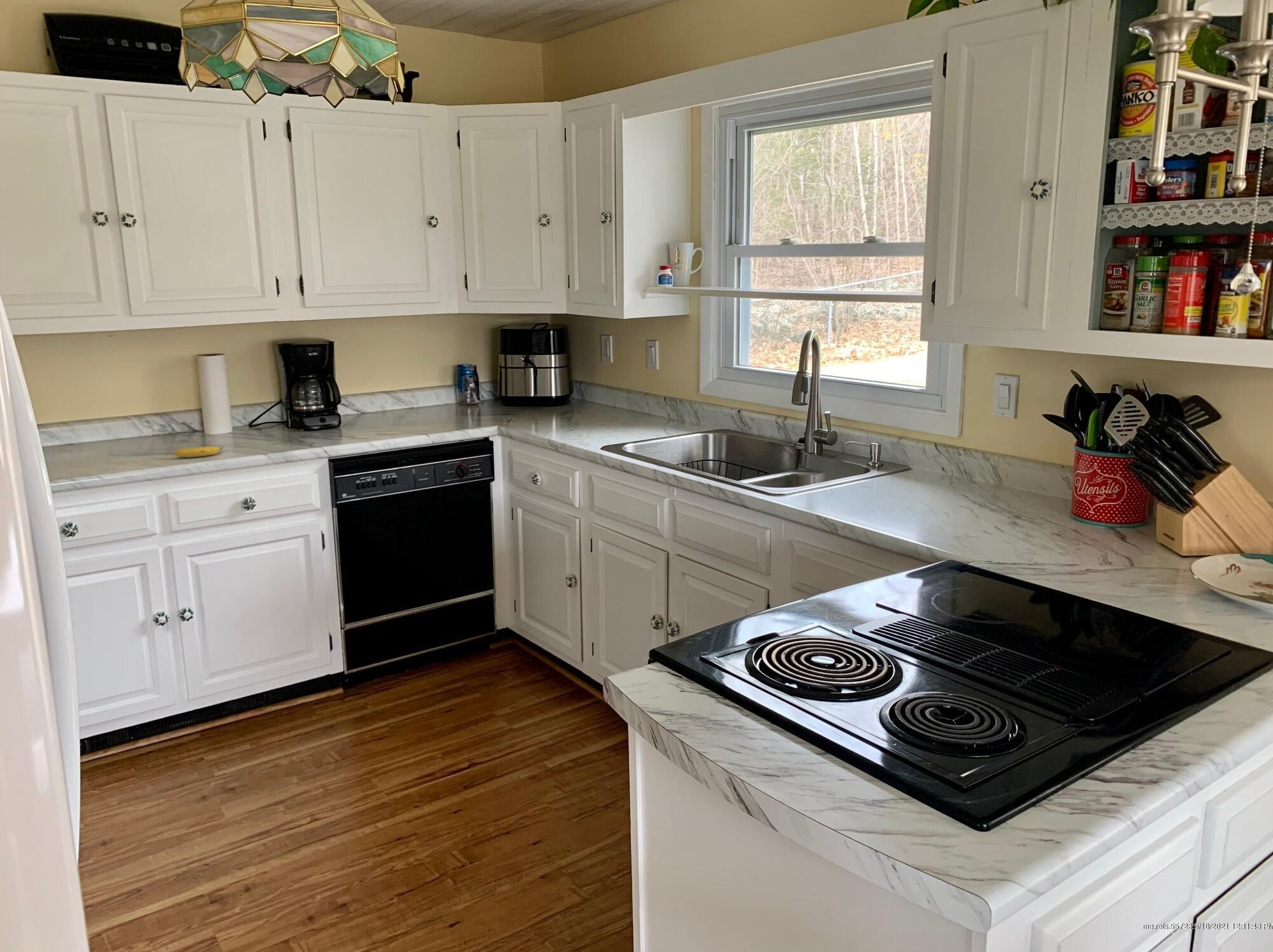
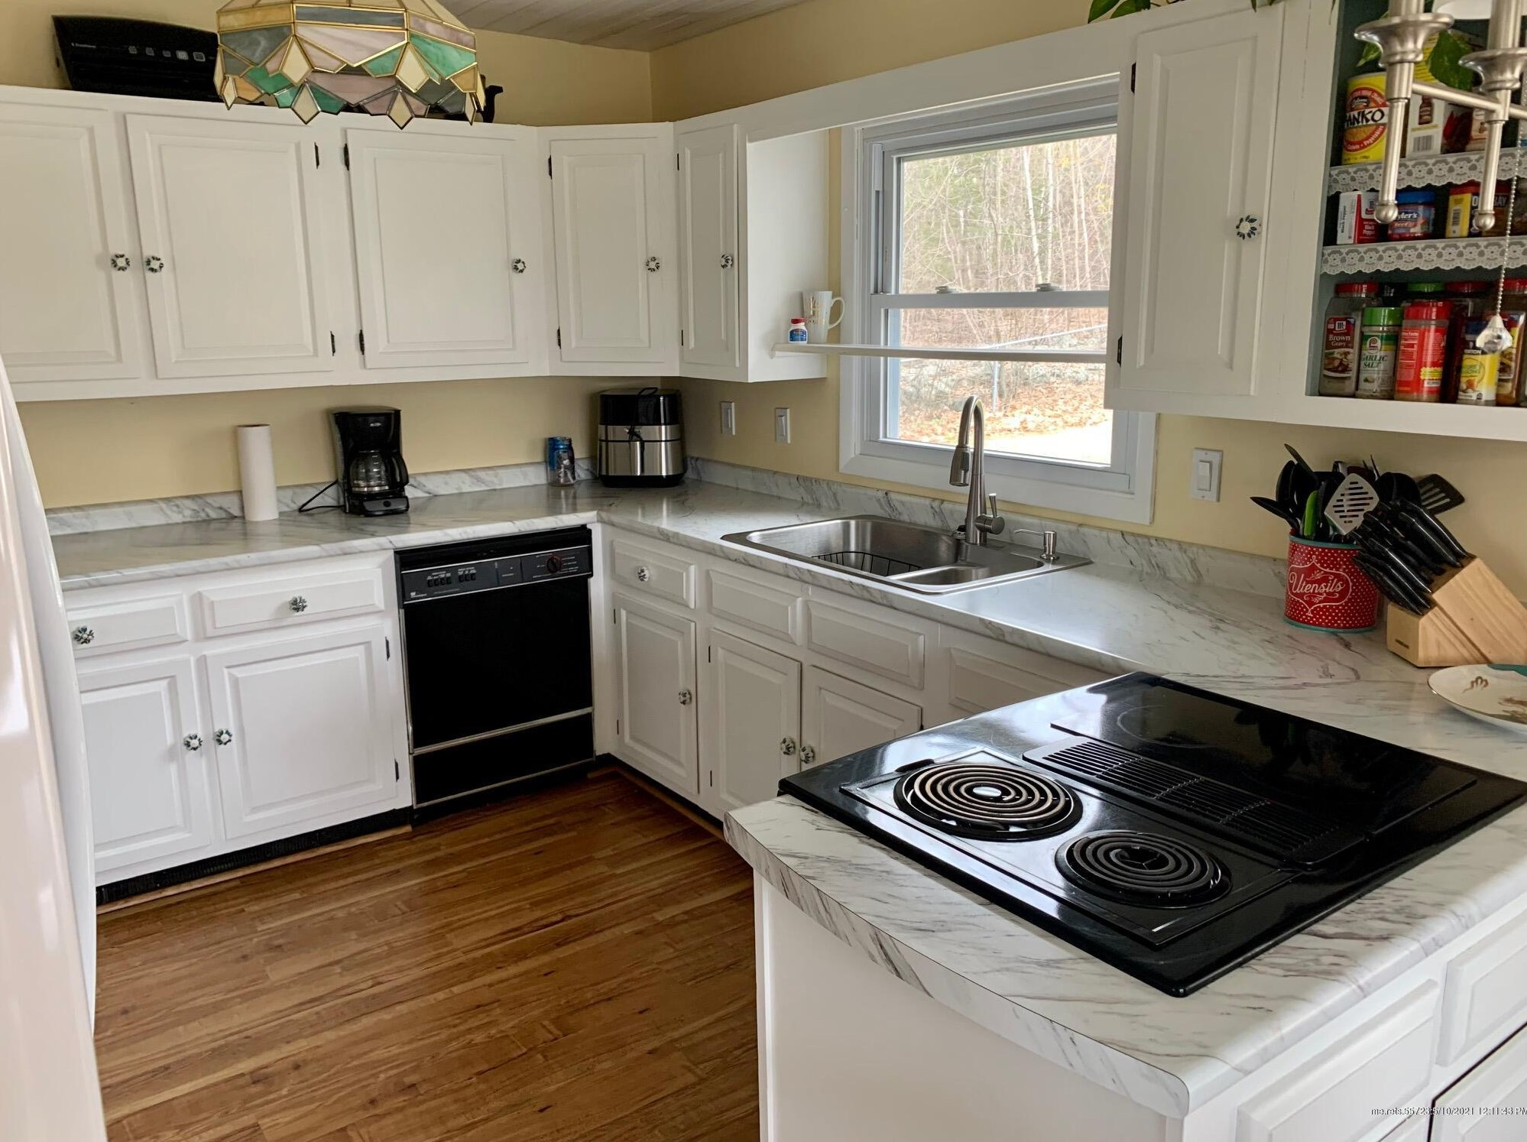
- banana [171,445,226,458]
